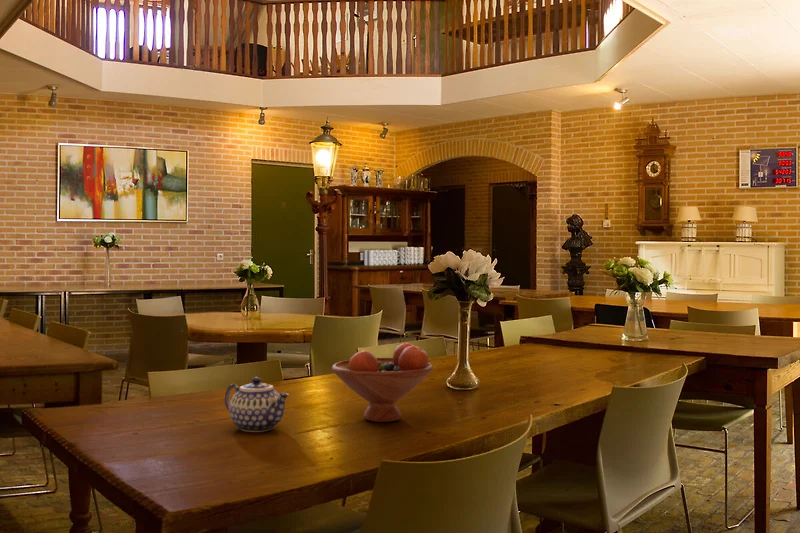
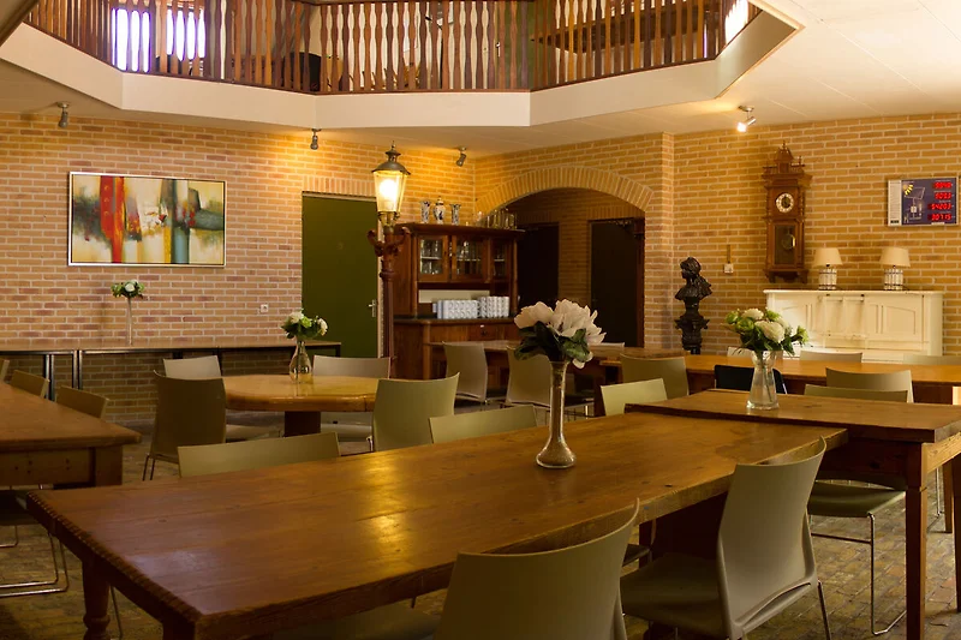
- teapot [224,376,290,433]
- fruit bowl [331,342,434,423]
